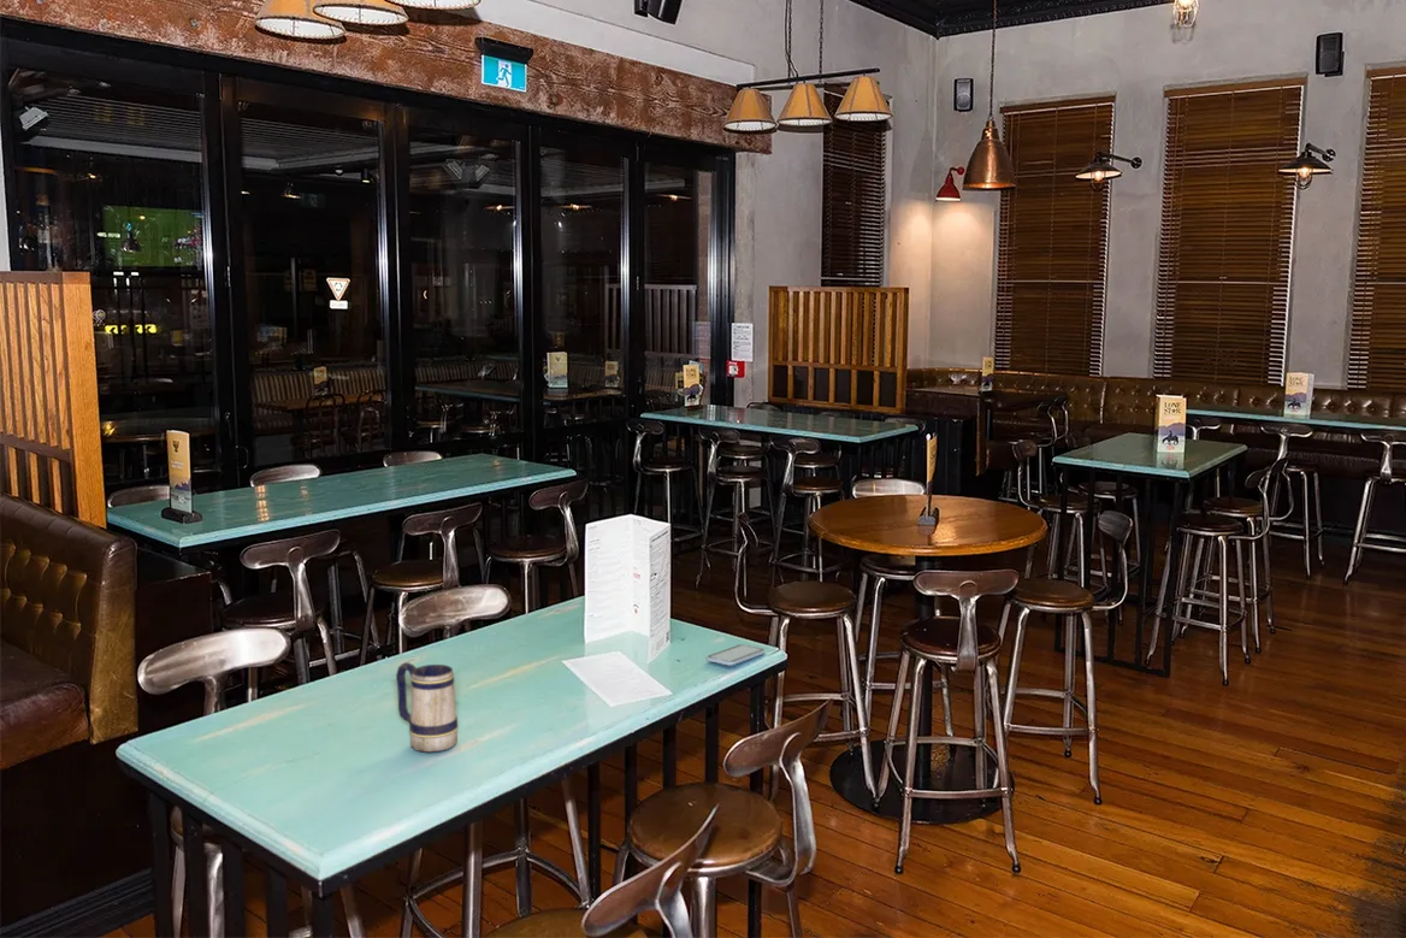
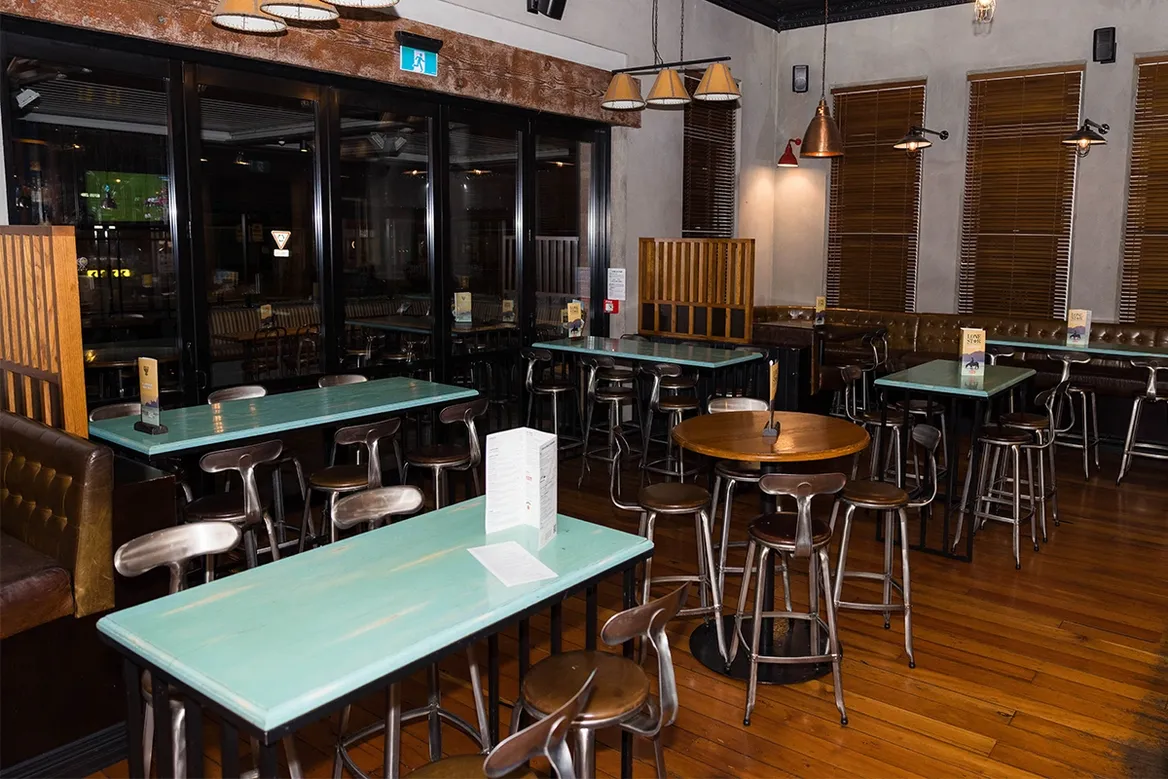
- beer mug [395,661,459,754]
- smartphone [705,643,766,667]
